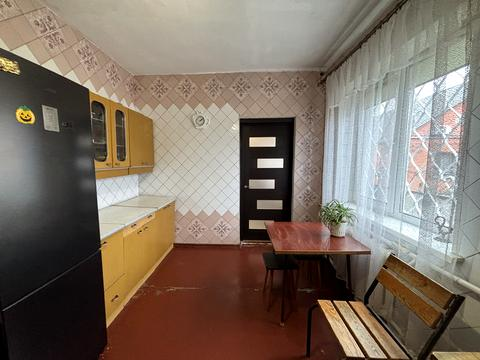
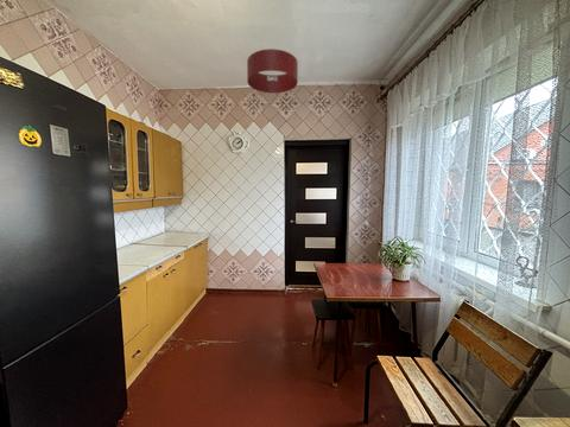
+ ceiling light fixture [246,47,299,94]
